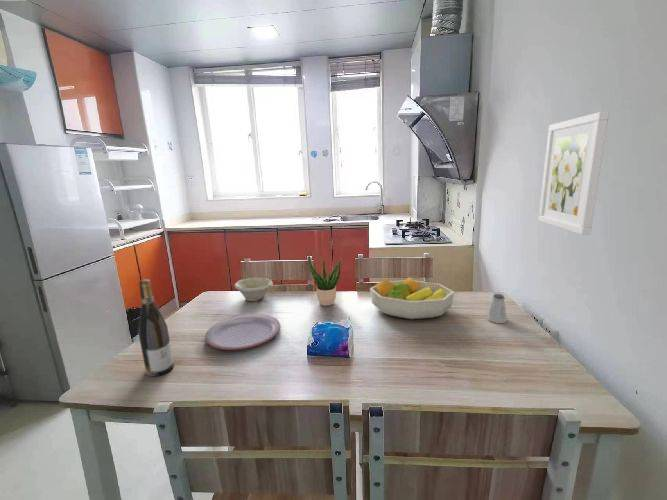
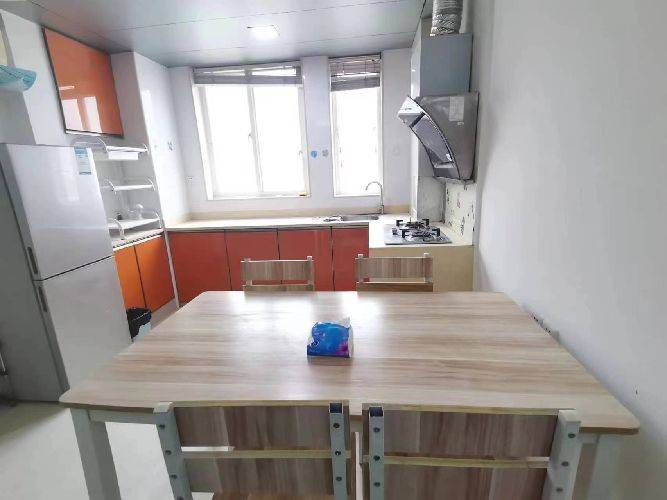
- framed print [538,110,610,236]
- potted plant [307,250,345,307]
- plate [204,313,282,351]
- saltshaker [486,293,508,324]
- bowl [234,276,274,302]
- wine bottle [137,278,175,377]
- fruit bowl [369,276,455,320]
